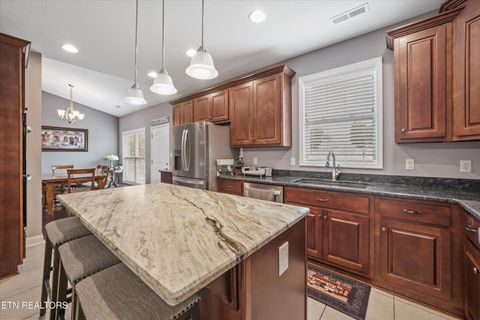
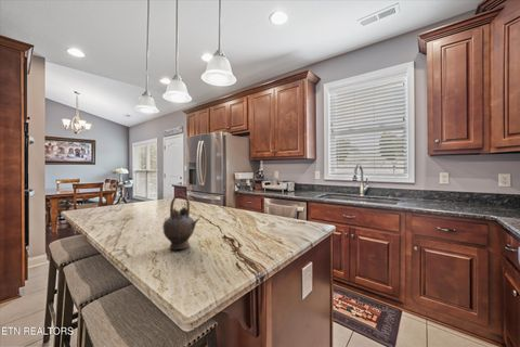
+ teapot [161,194,202,250]
